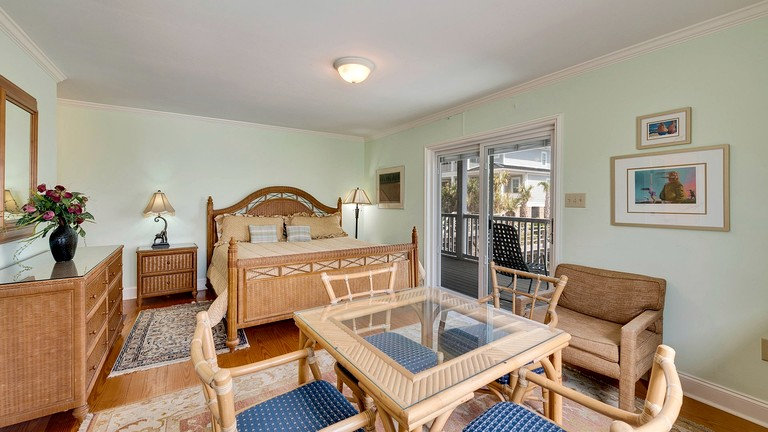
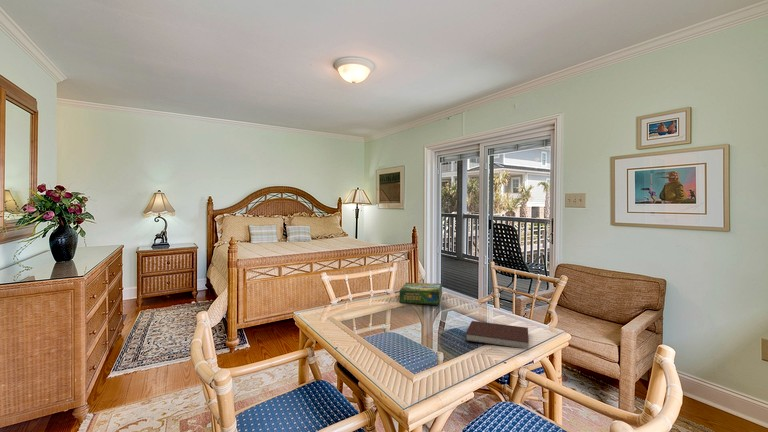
+ board game [398,282,443,306]
+ notebook [465,320,529,349]
